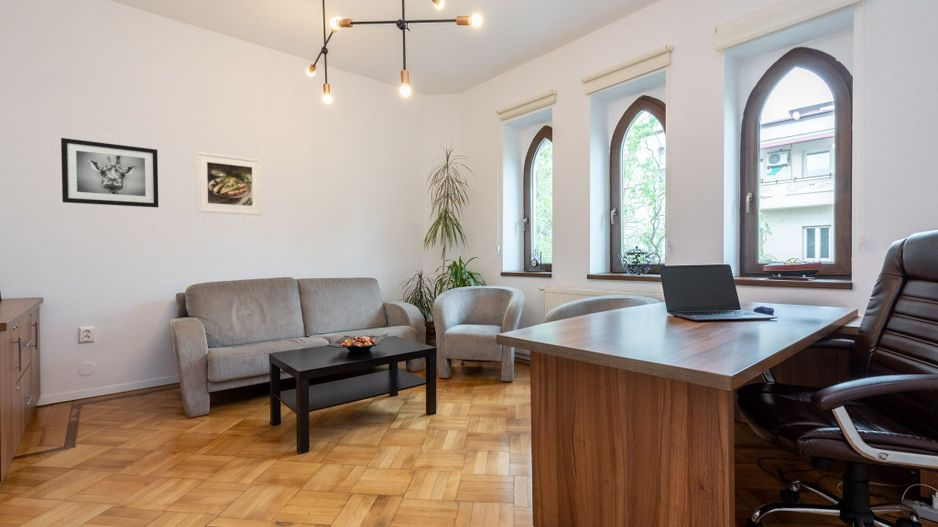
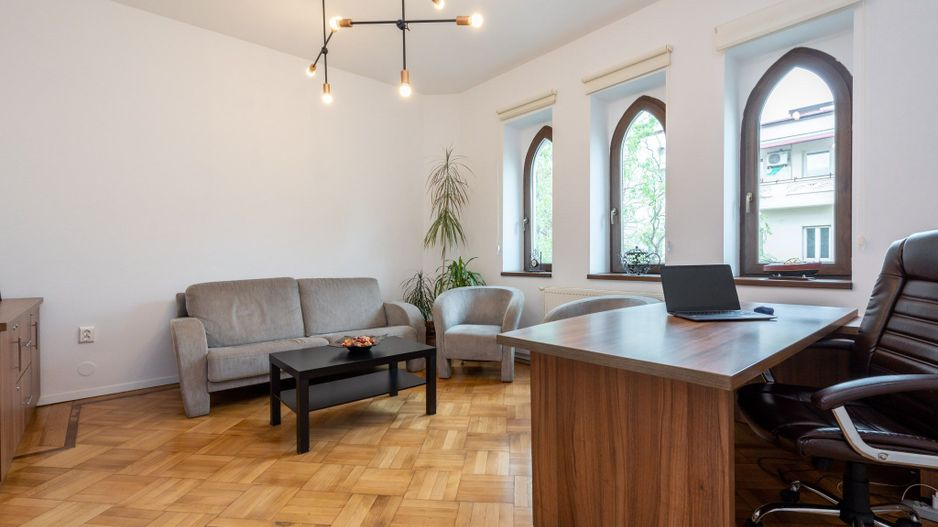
- wall art [60,137,159,208]
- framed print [195,150,263,216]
